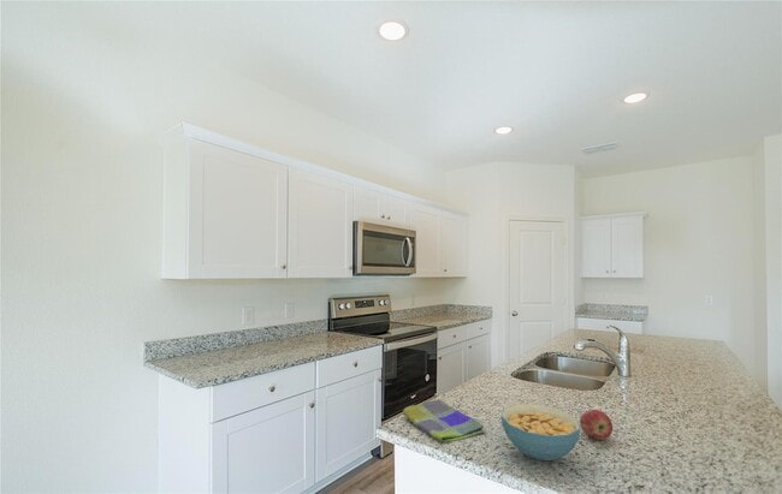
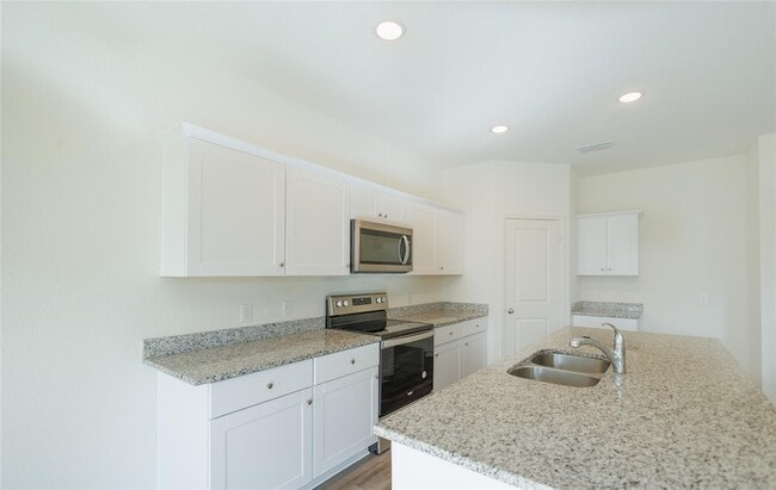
- apple [579,409,614,441]
- cereal bowl [500,403,581,462]
- dish towel [402,398,486,444]
